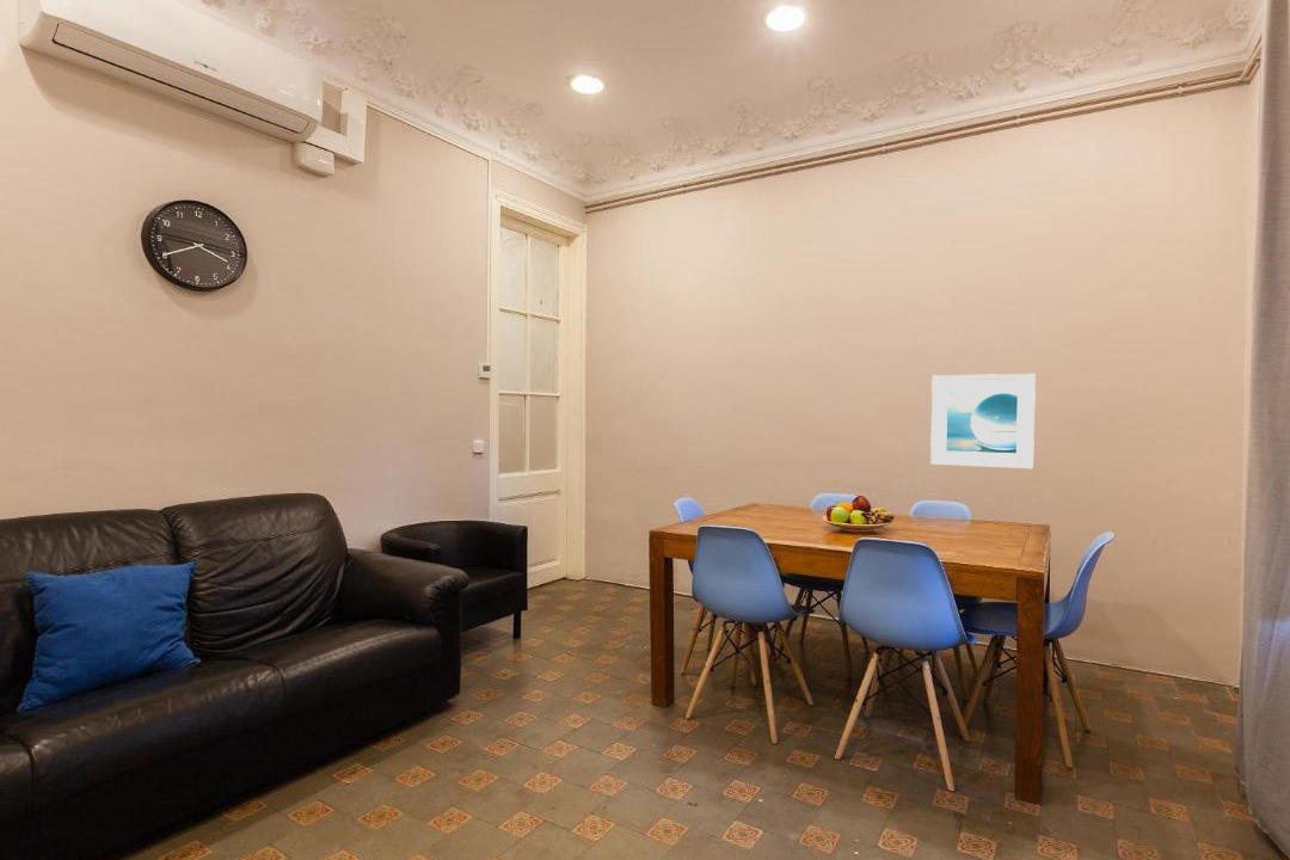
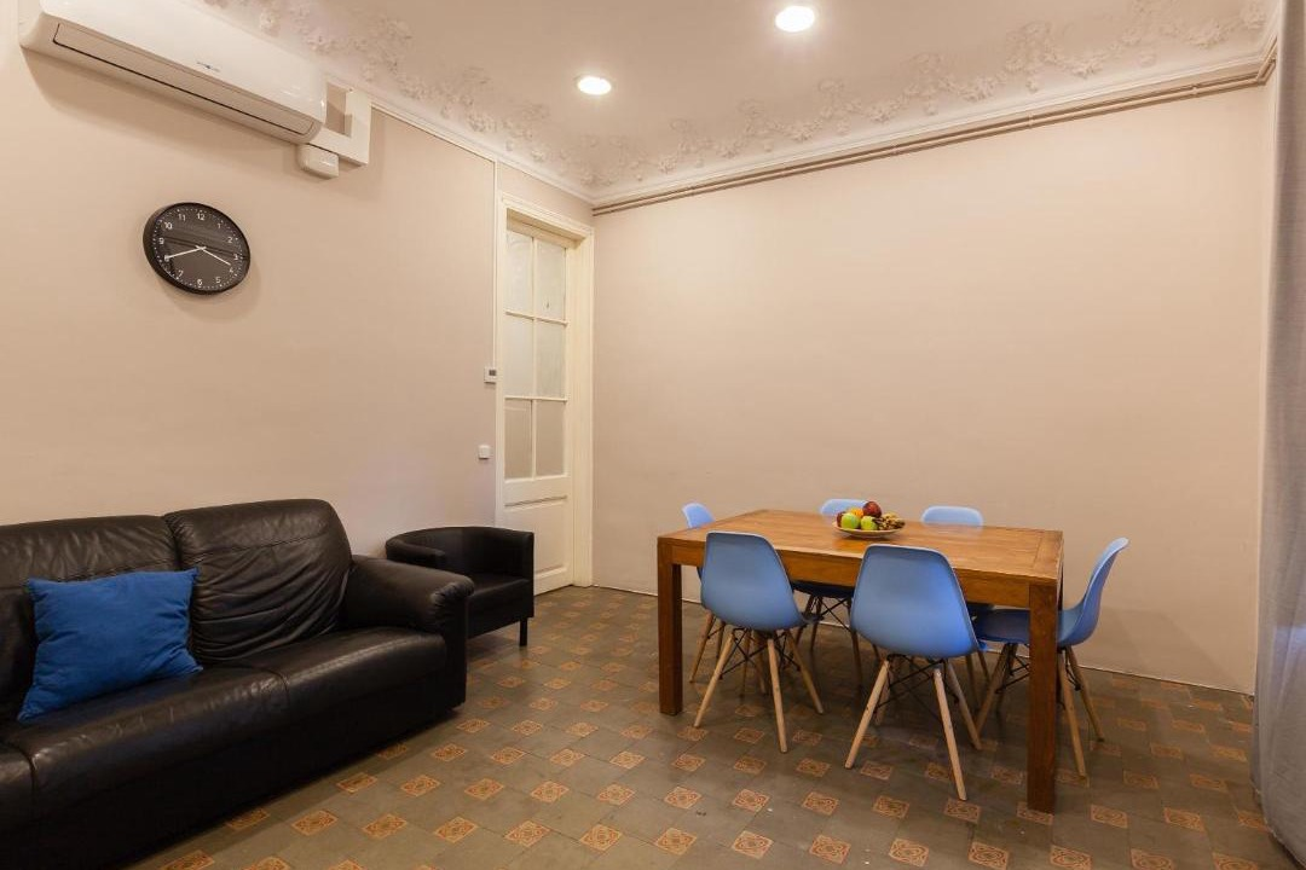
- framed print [929,373,1037,471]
